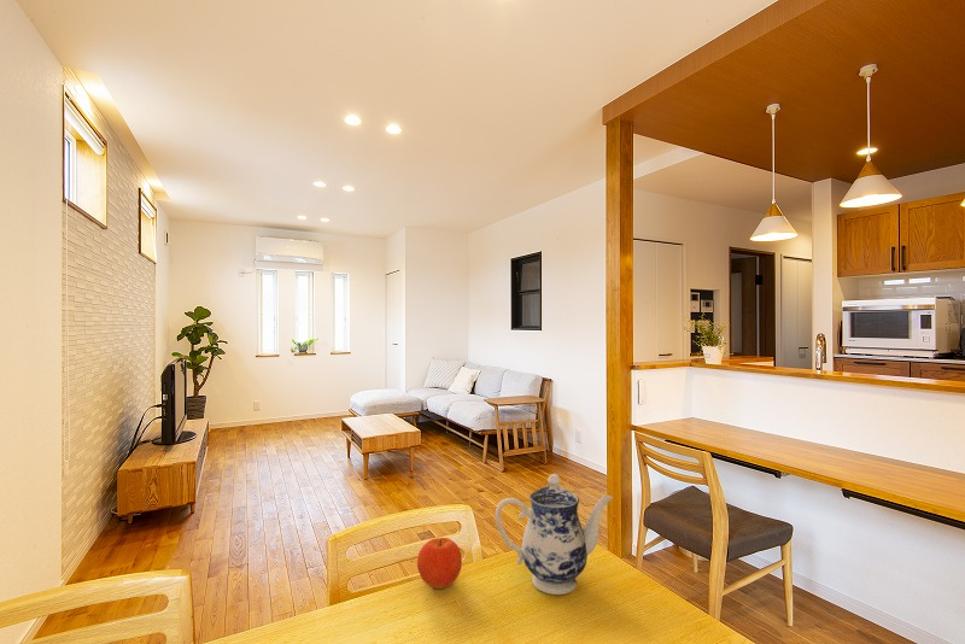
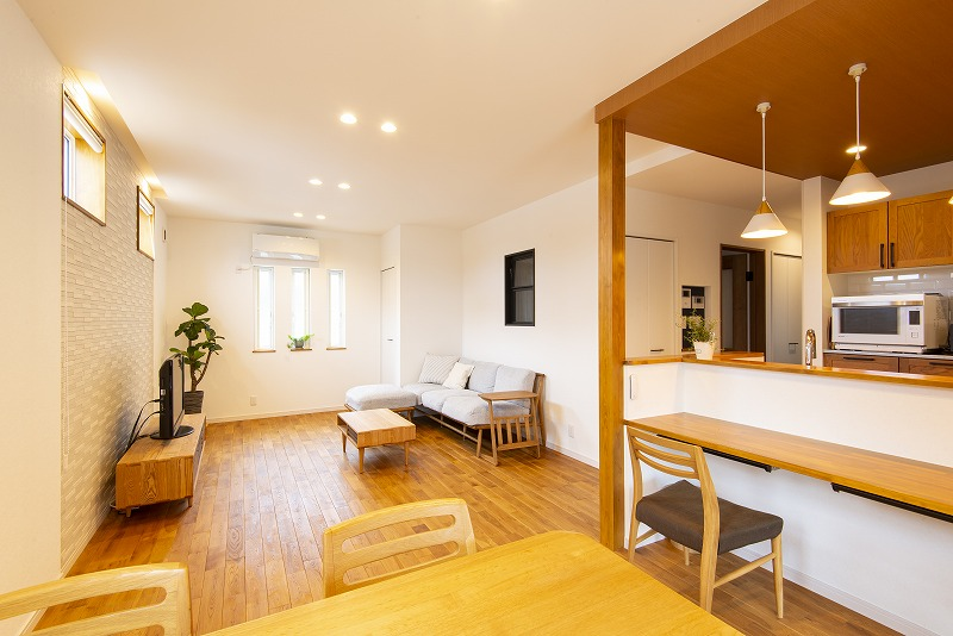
- fruit [416,537,463,590]
- teapot [495,473,613,596]
